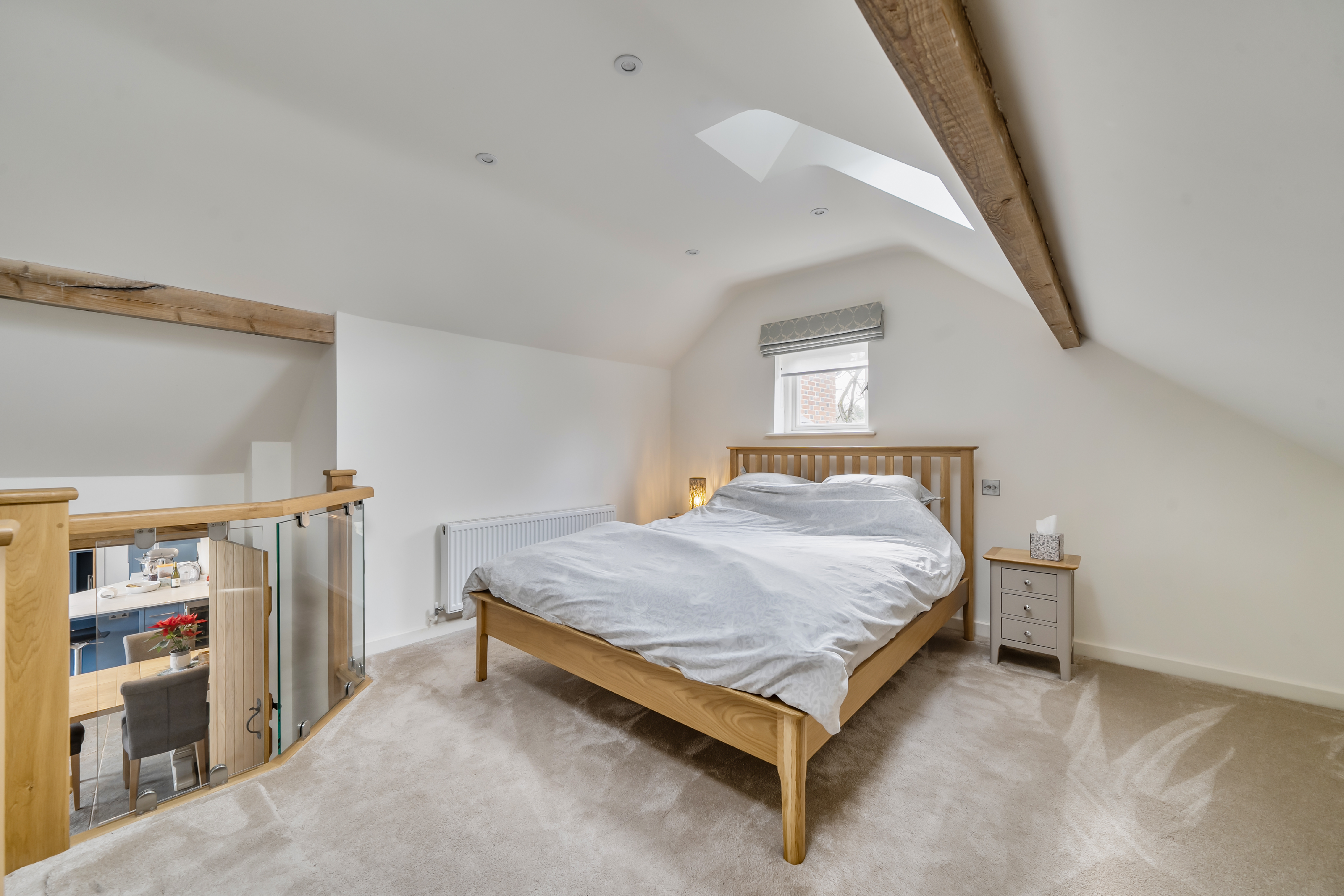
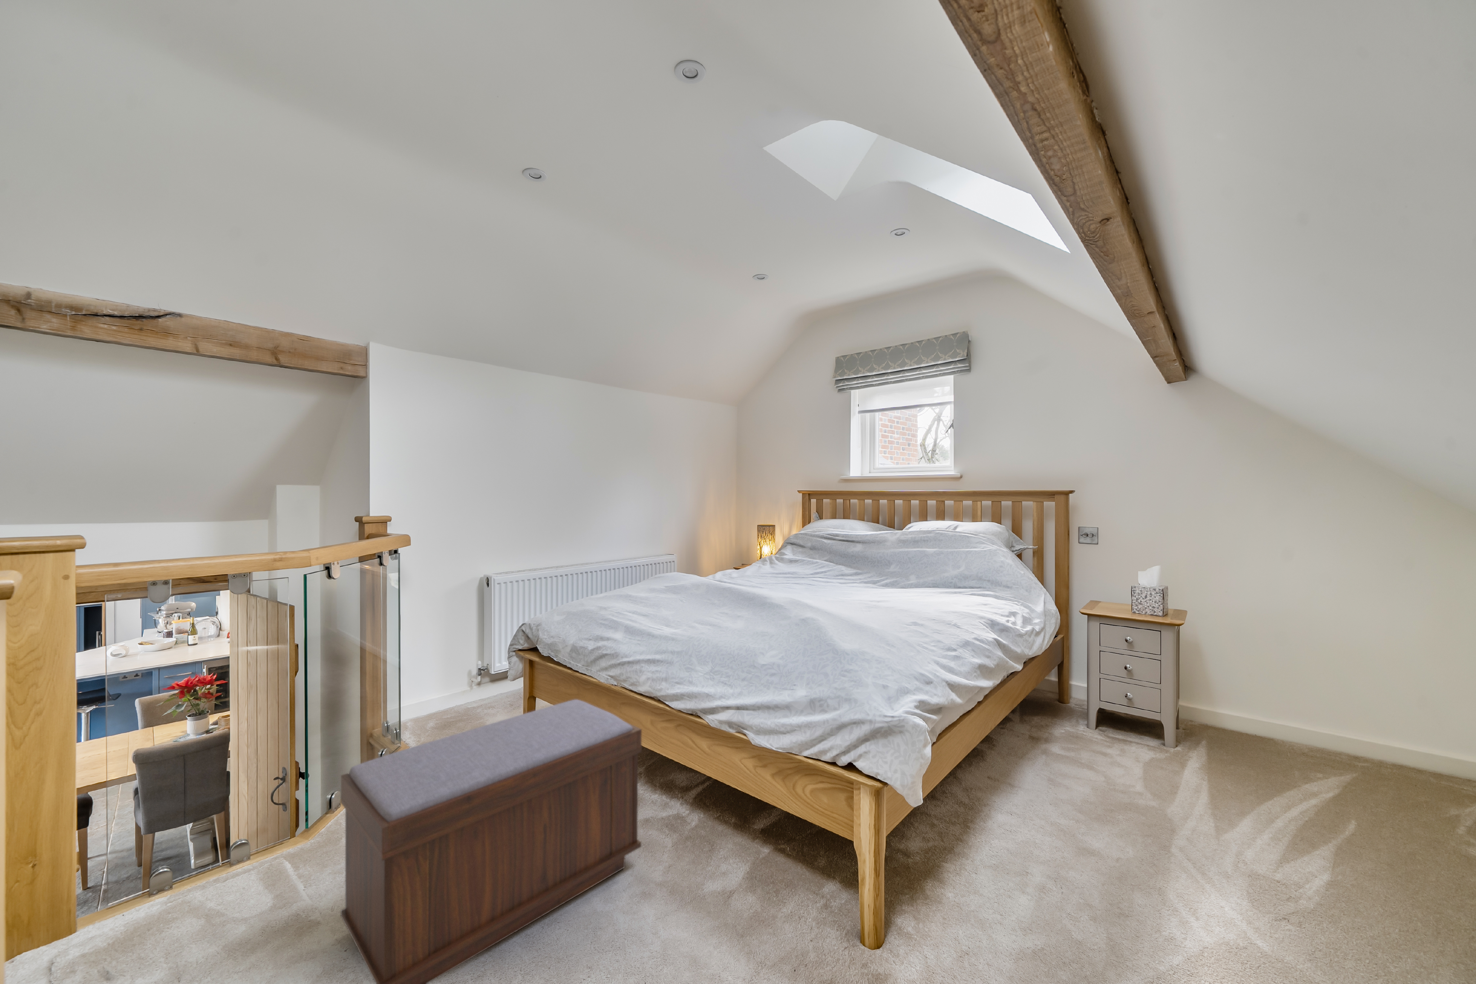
+ bench [340,698,642,984]
